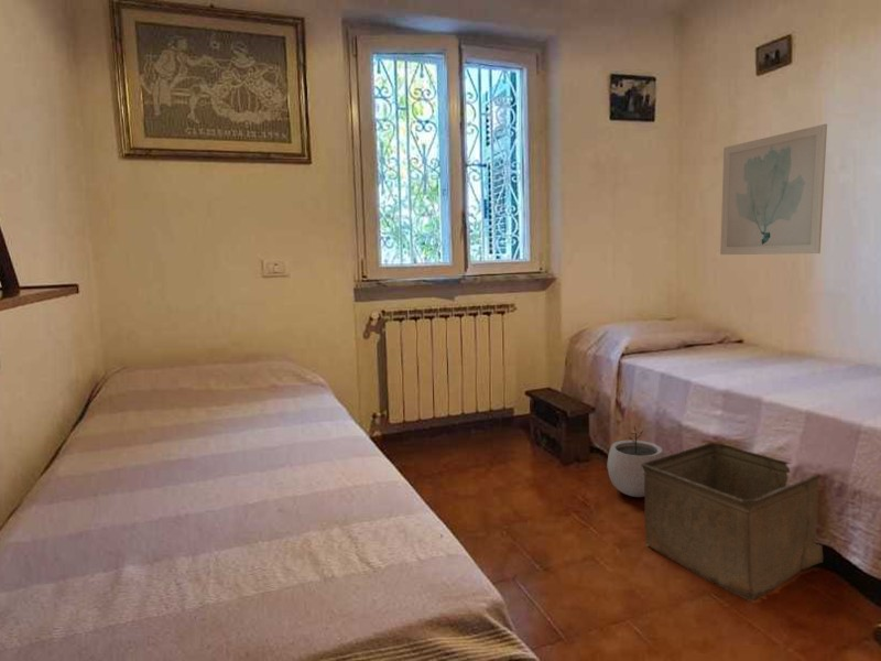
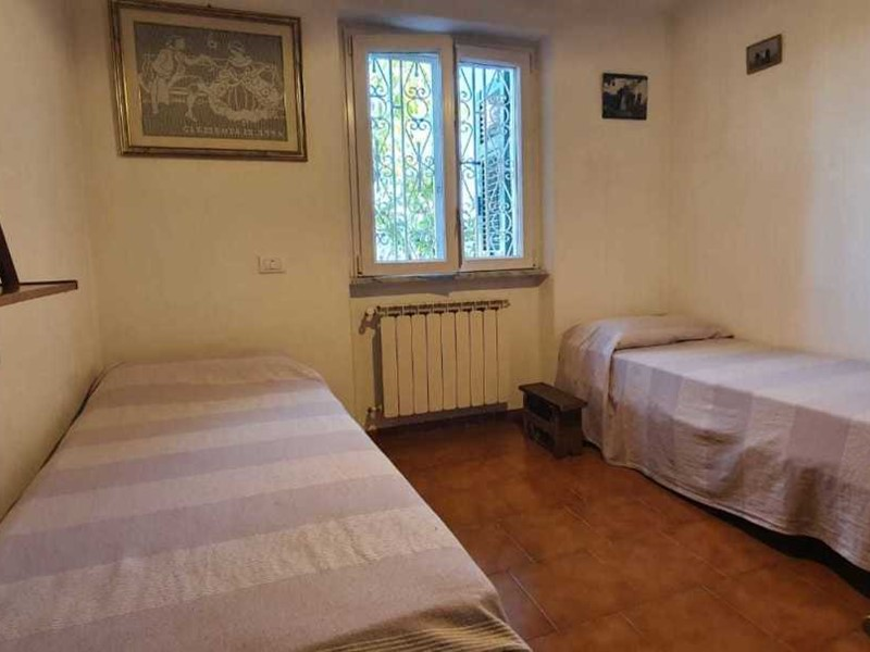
- storage bin [641,442,824,603]
- wall art [719,123,828,256]
- plant pot [607,425,665,498]
